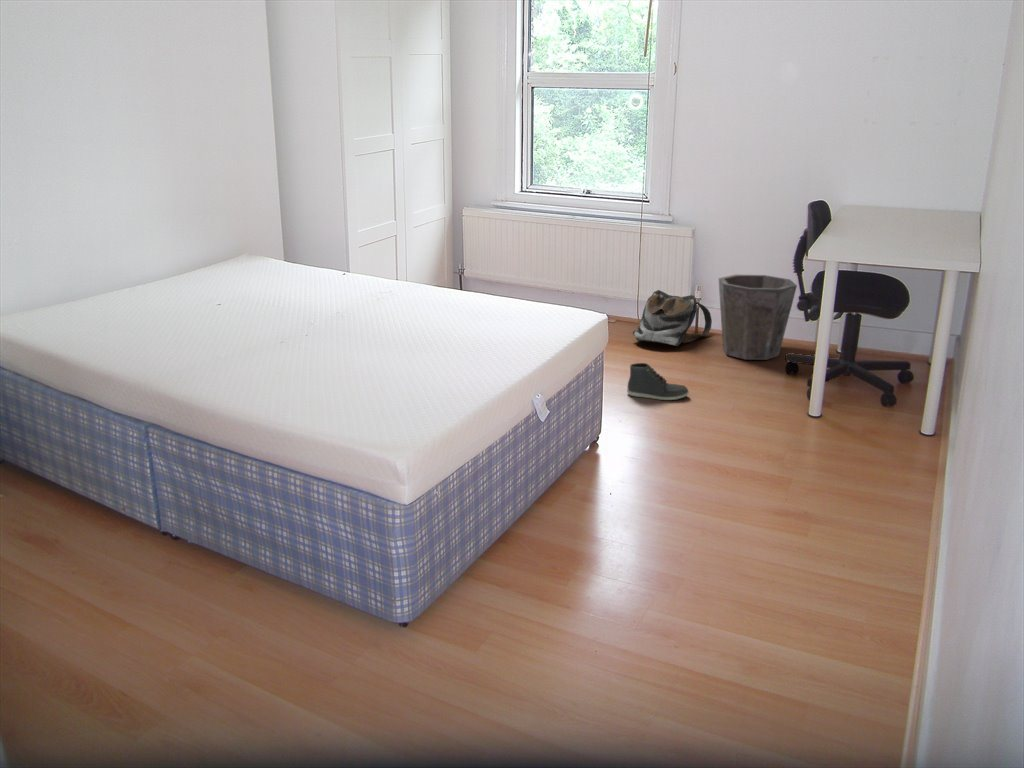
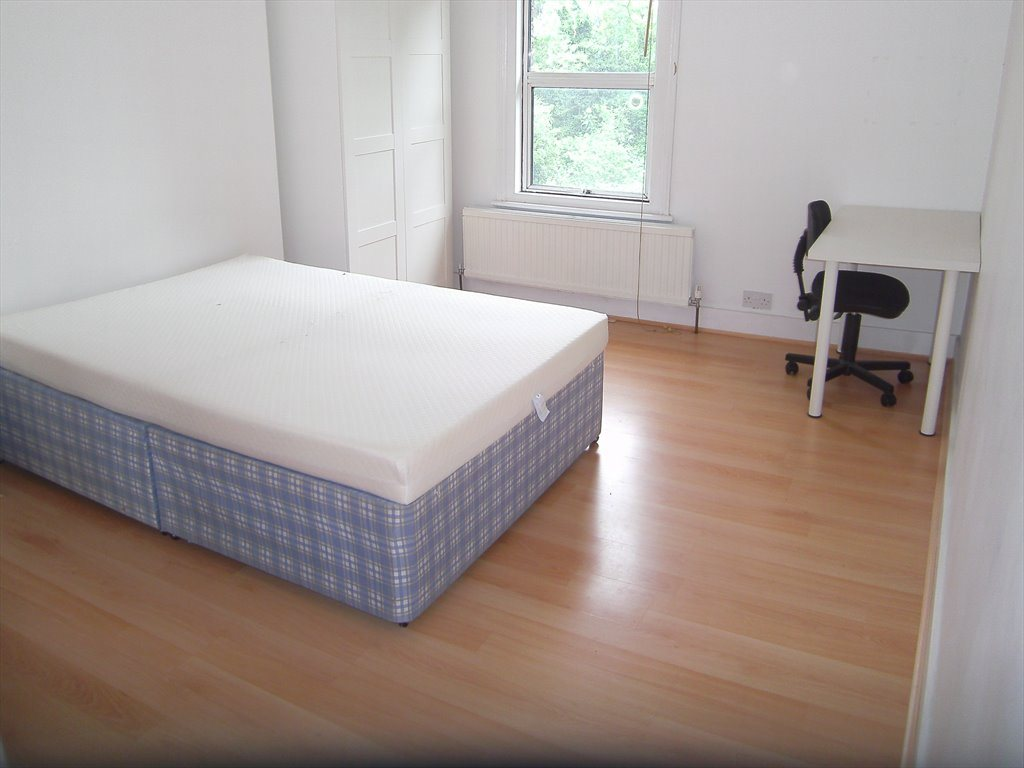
- backpack [632,289,713,347]
- waste bin [718,274,798,361]
- sneaker [626,362,690,401]
